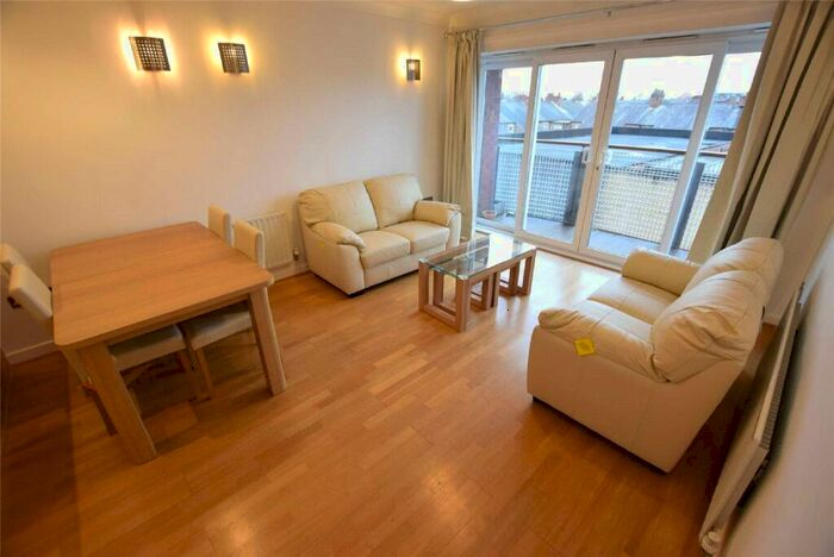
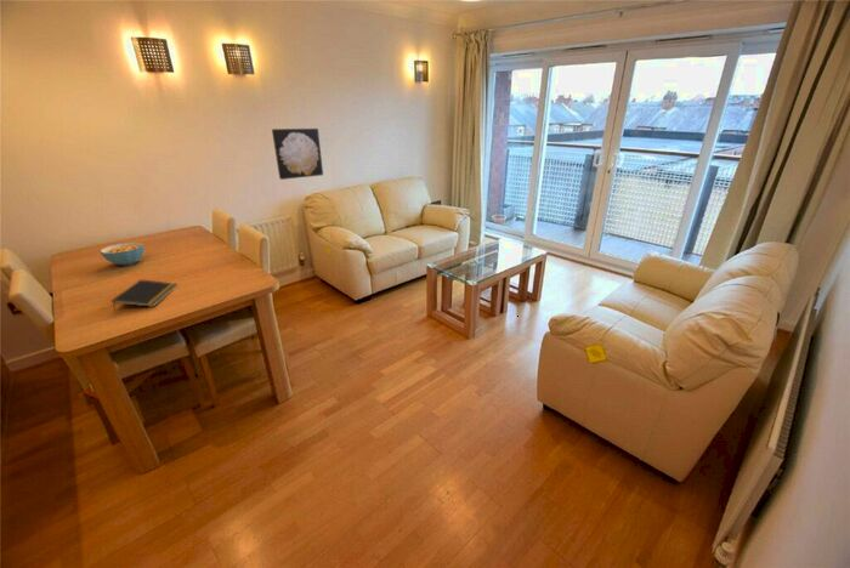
+ cereal bowl [98,242,144,267]
+ notepad [110,279,177,311]
+ wall art [271,127,324,181]
